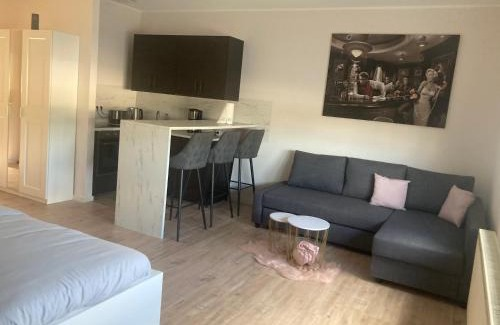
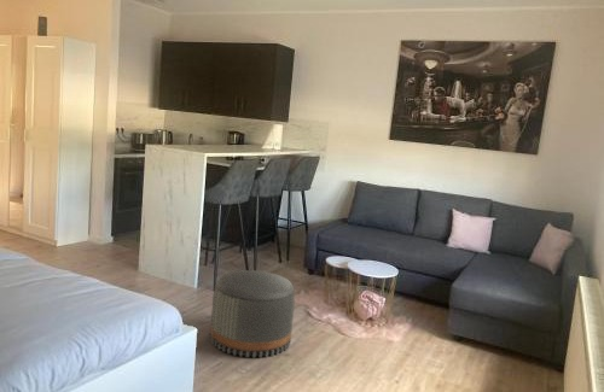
+ pouf [209,269,296,358]
